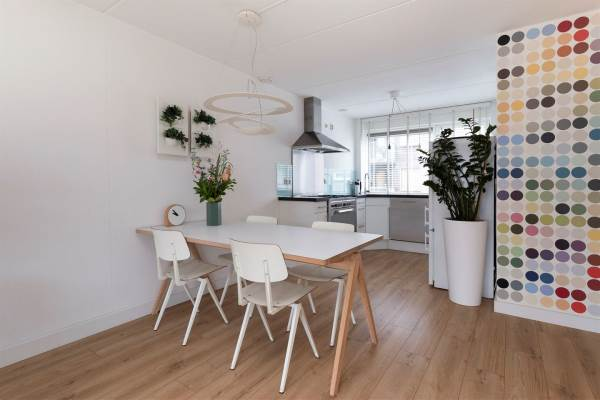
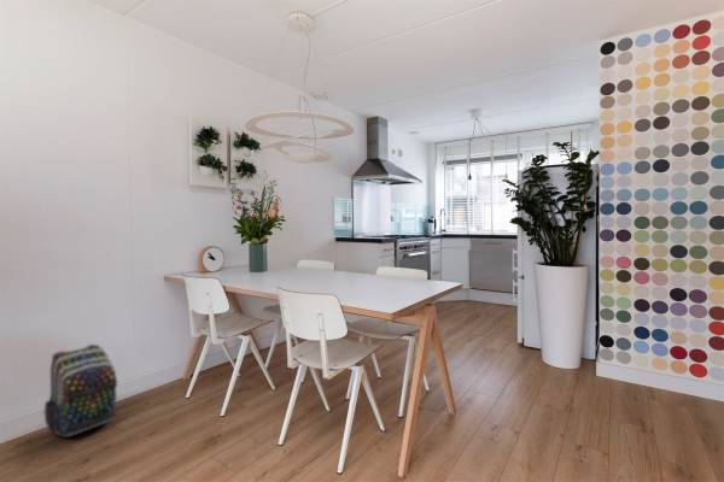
+ backpack [43,343,118,439]
